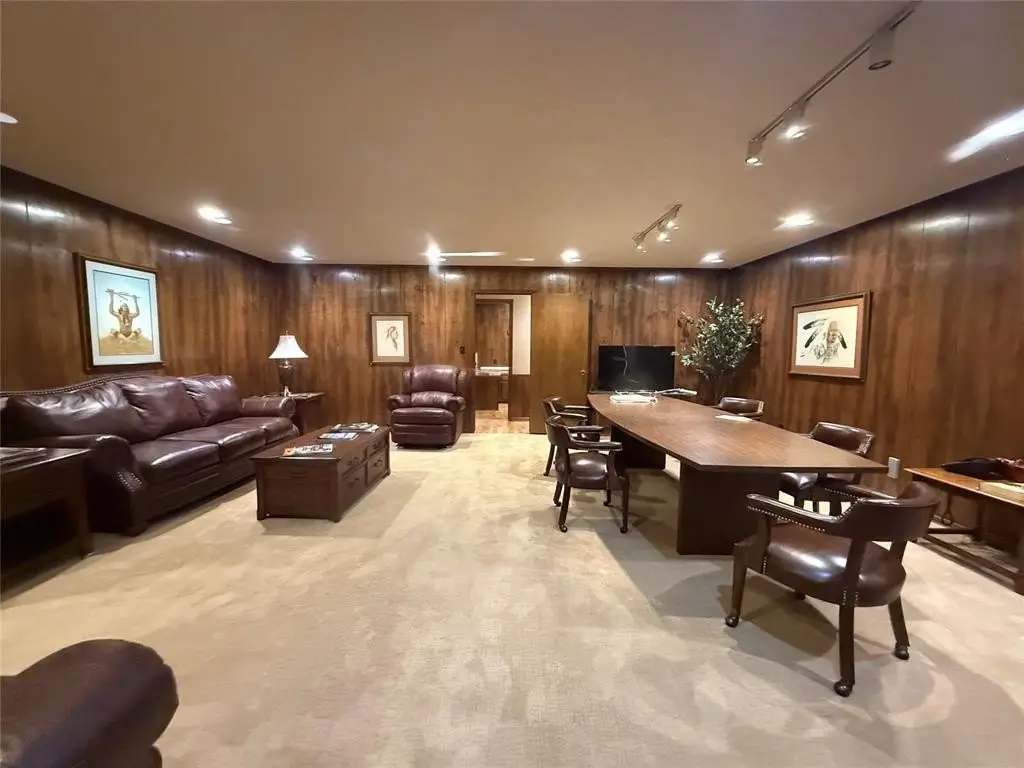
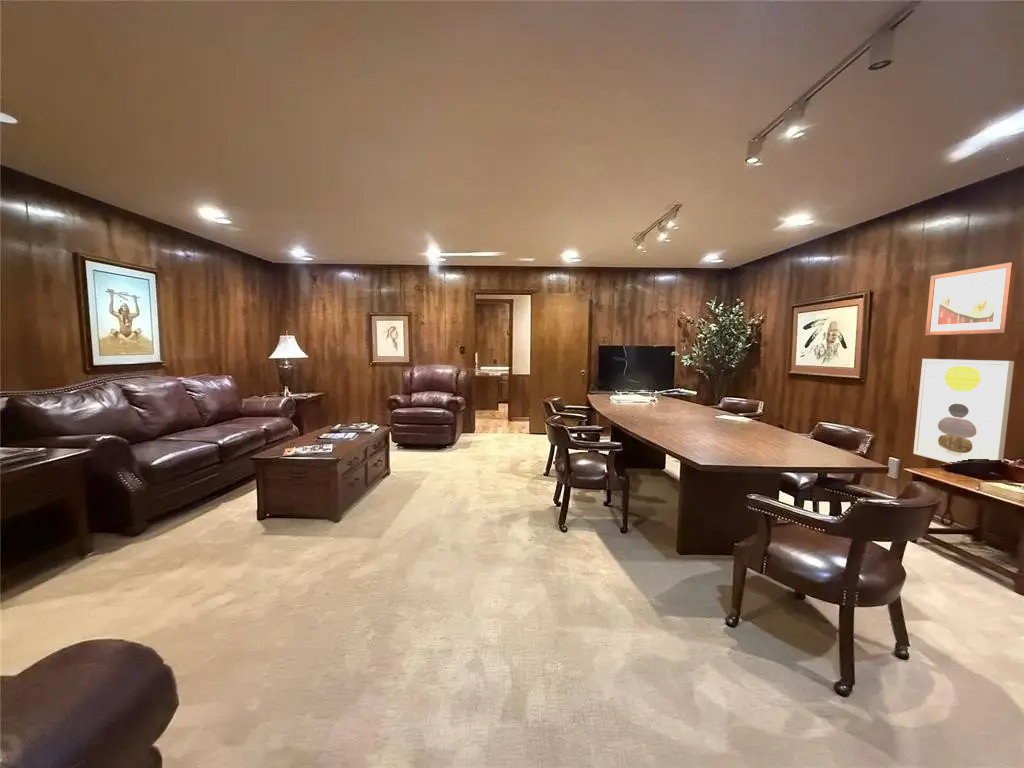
+ wall art [912,358,1015,464]
+ wall art [924,261,1018,336]
